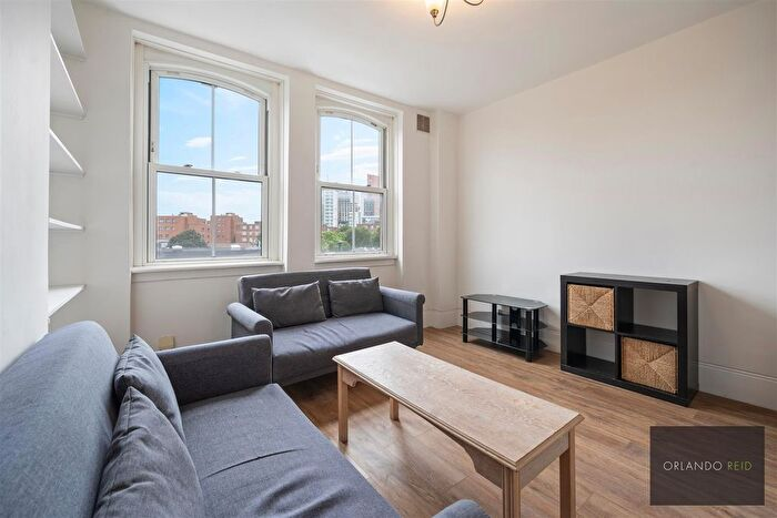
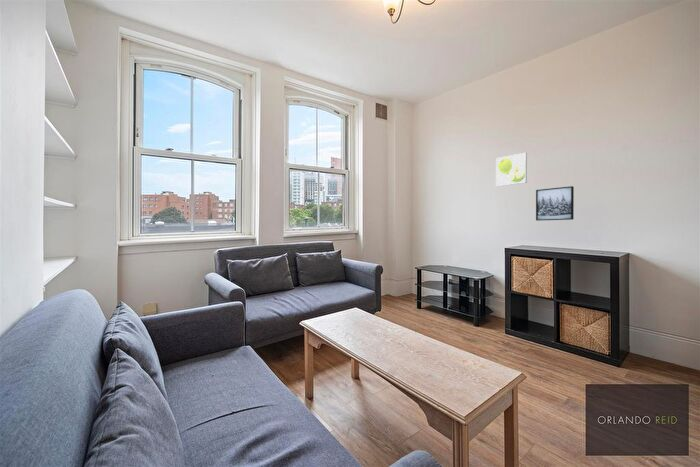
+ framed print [495,152,528,187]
+ wall art [535,185,575,222]
